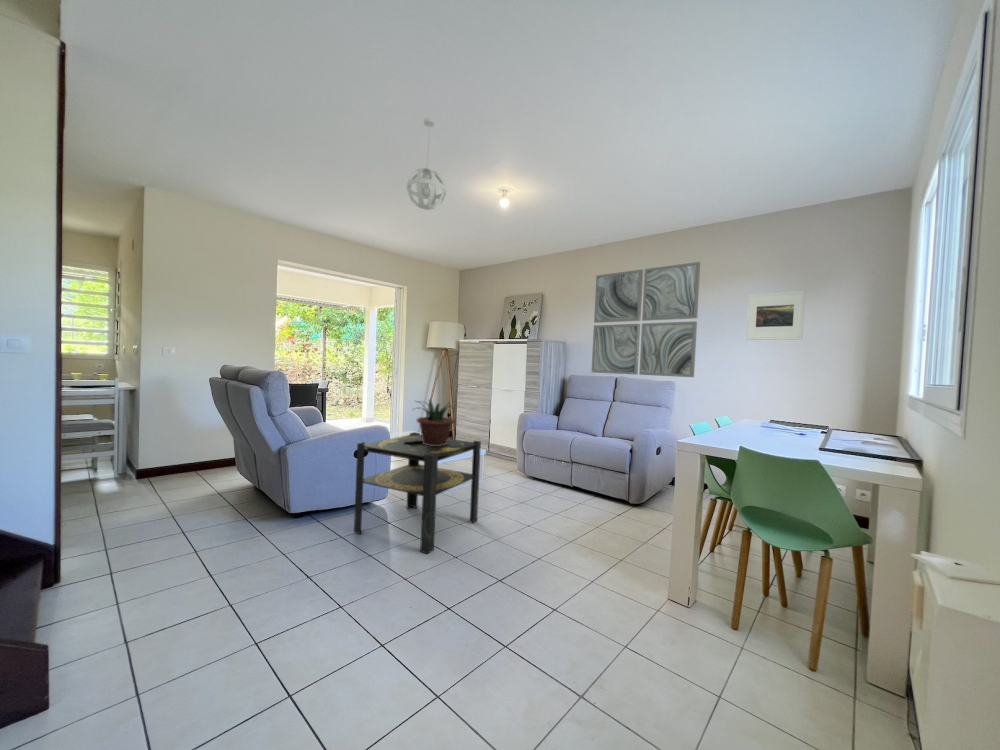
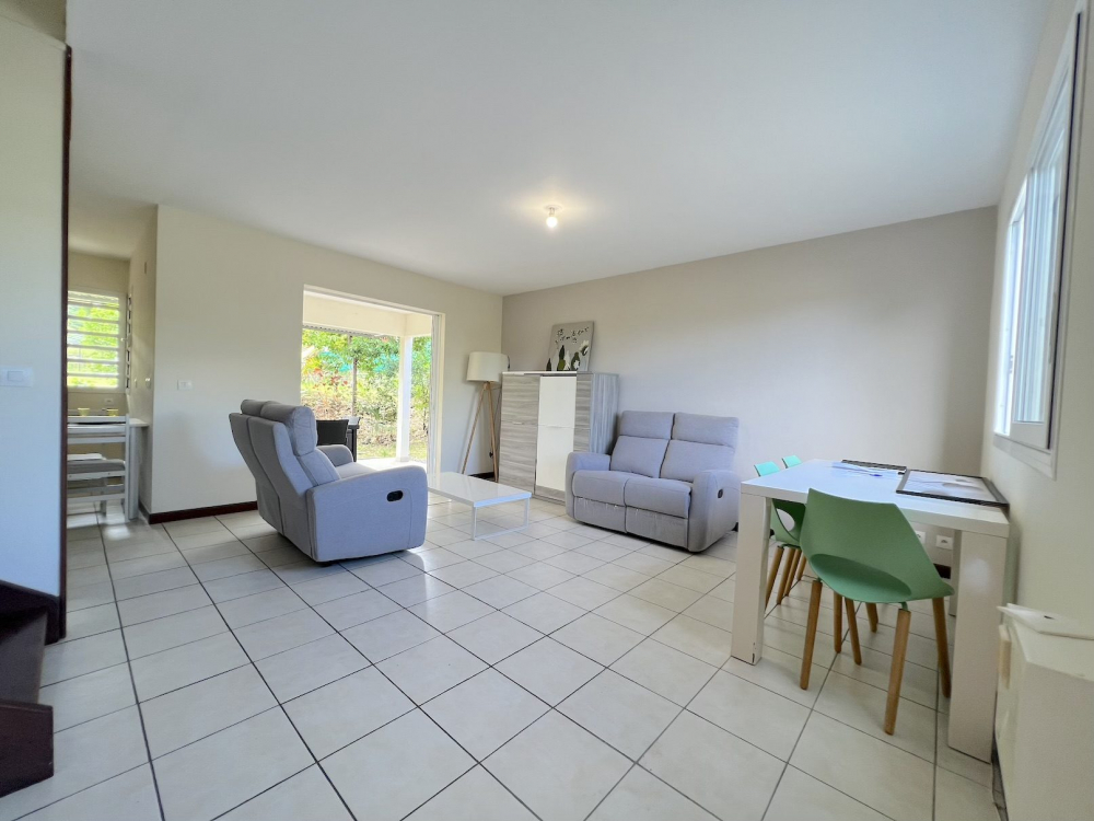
- wall art [590,261,701,378]
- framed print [745,289,806,341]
- pendant light [406,117,447,211]
- side table [353,431,482,555]
- potted plant [411,398,456,446]
